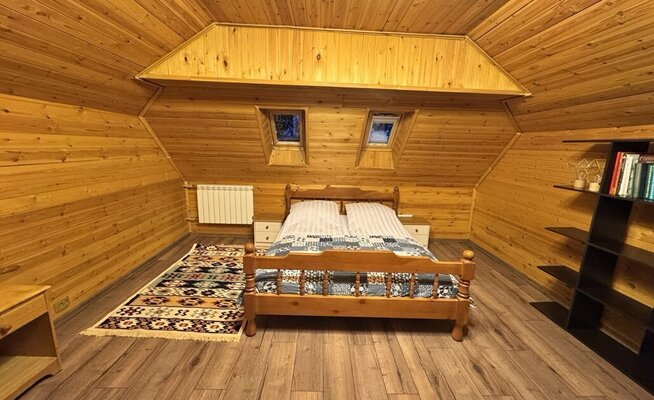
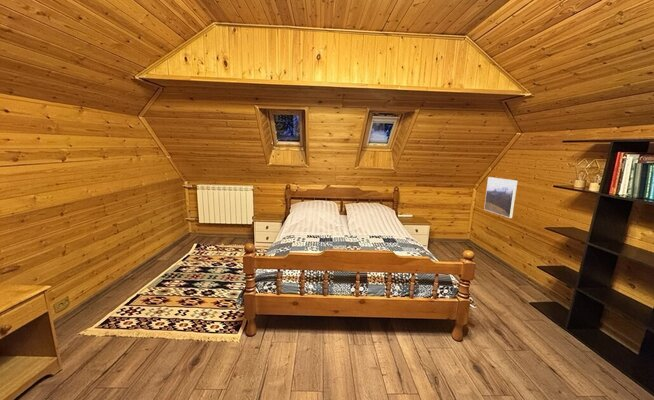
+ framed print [483,176,518,219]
